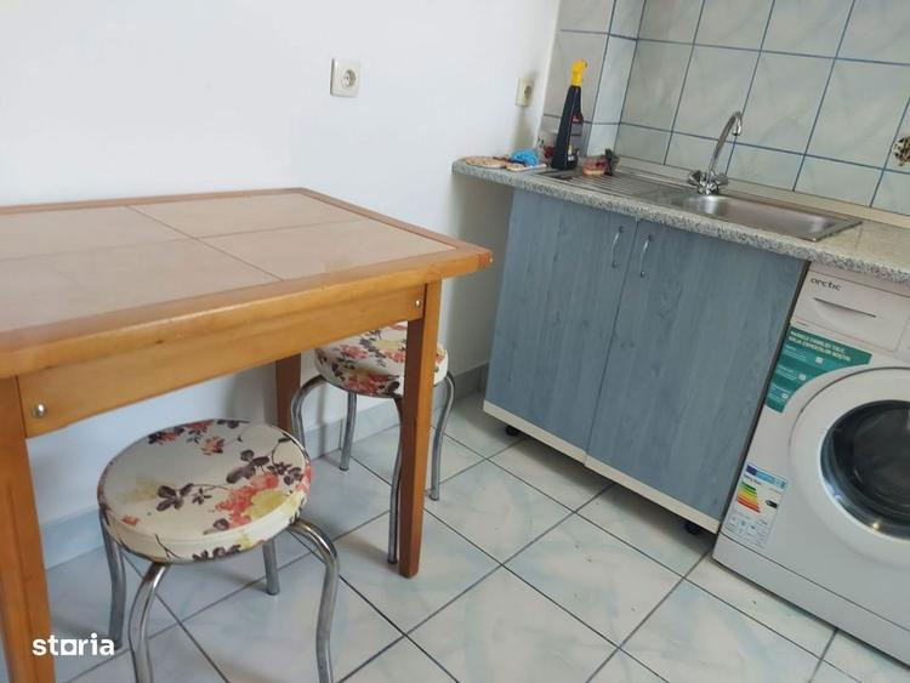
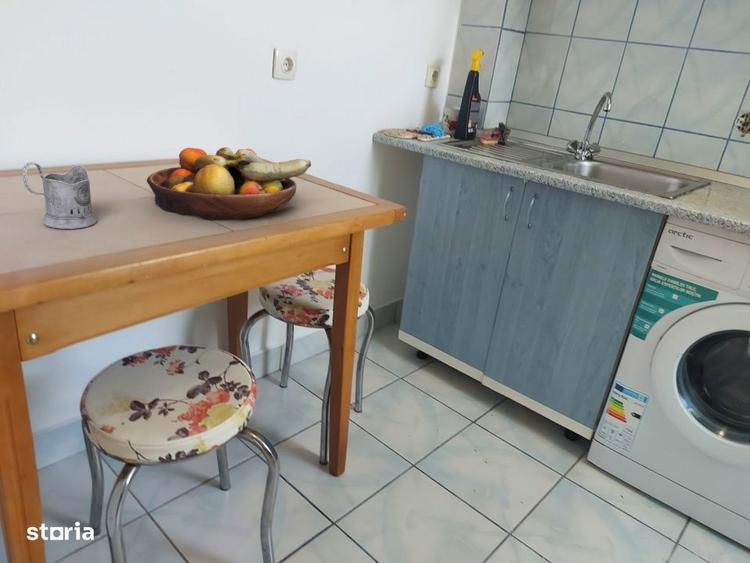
+ tea glass holder [21,161,98,230]
+ fruit bowl [146,146,312,220]
